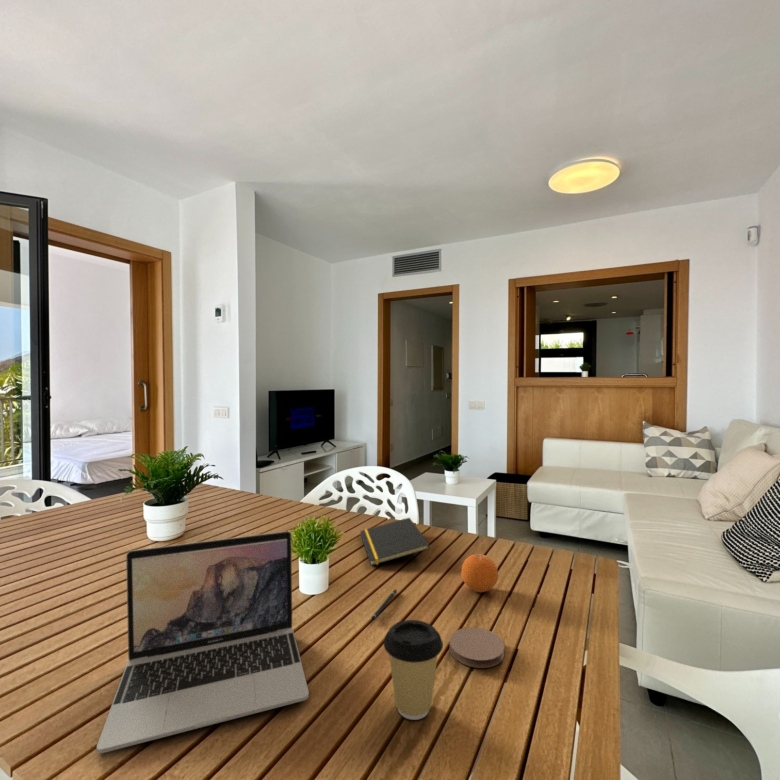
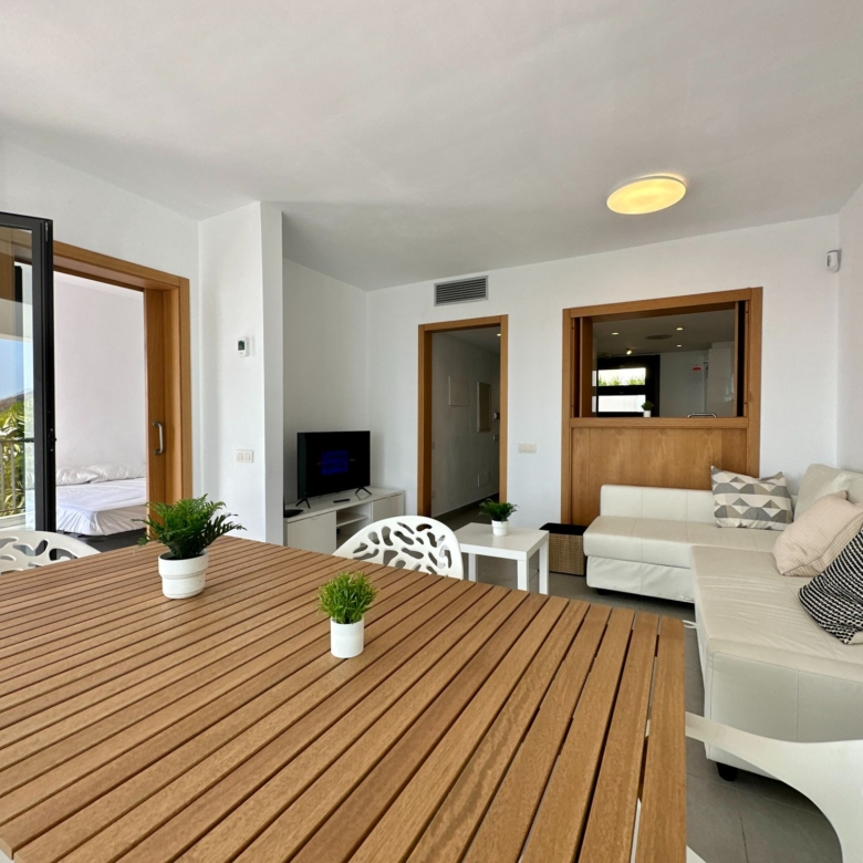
- coaster [448,626,505,669]
- fruit [460,553,499,593]
- laptop [96,530,310,754]
- coffee cup [383,619,444,721]
- notepad [359,517,431,567]
- pen [371,588,398,621]
